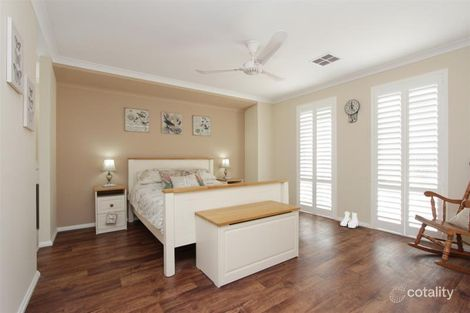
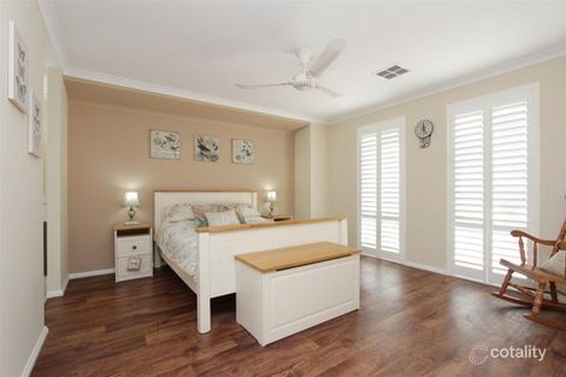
- boots [340,211,359,229]
